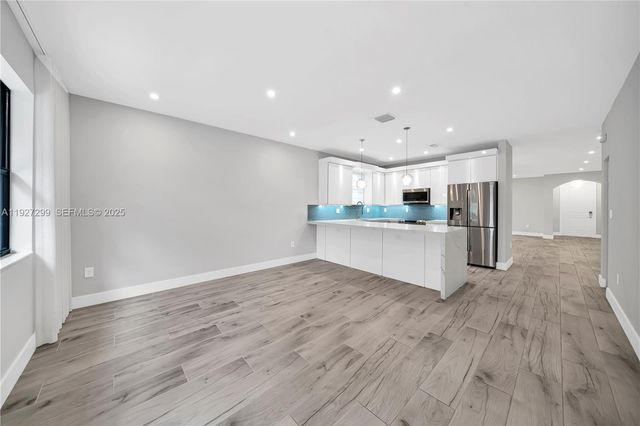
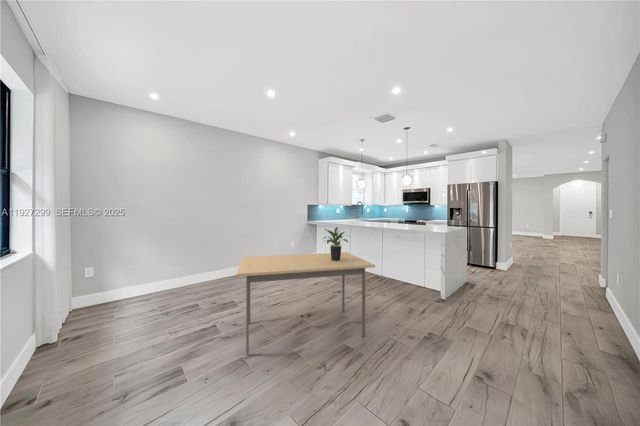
+ potted plant [322,226,350,261]
+ dining table [236,251,376,356]
